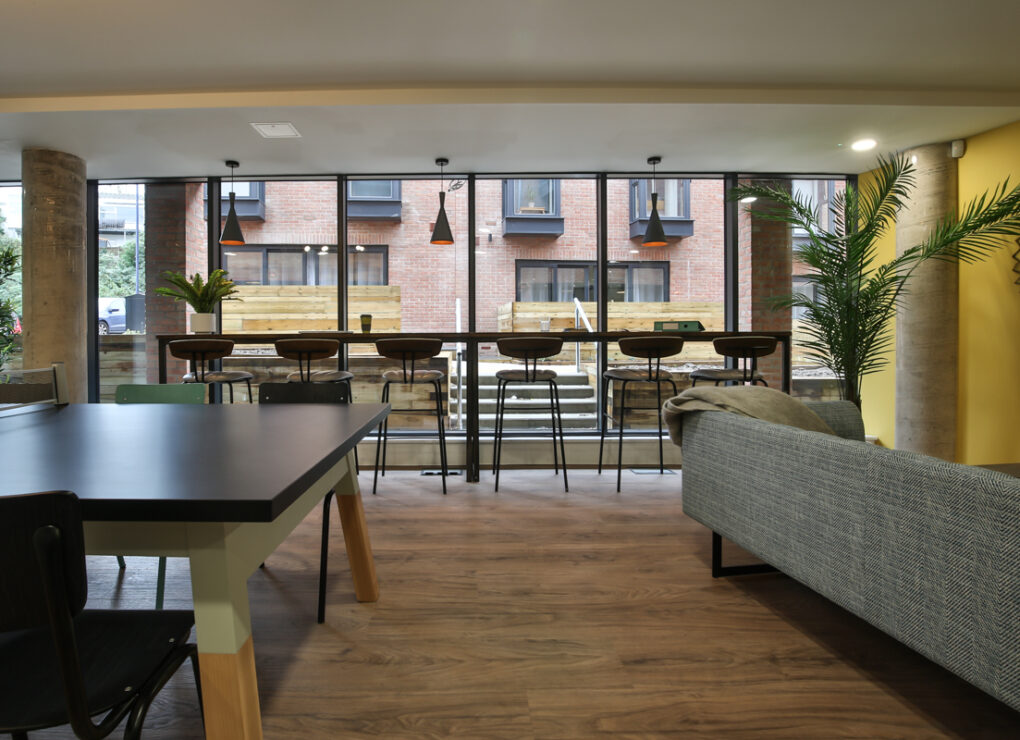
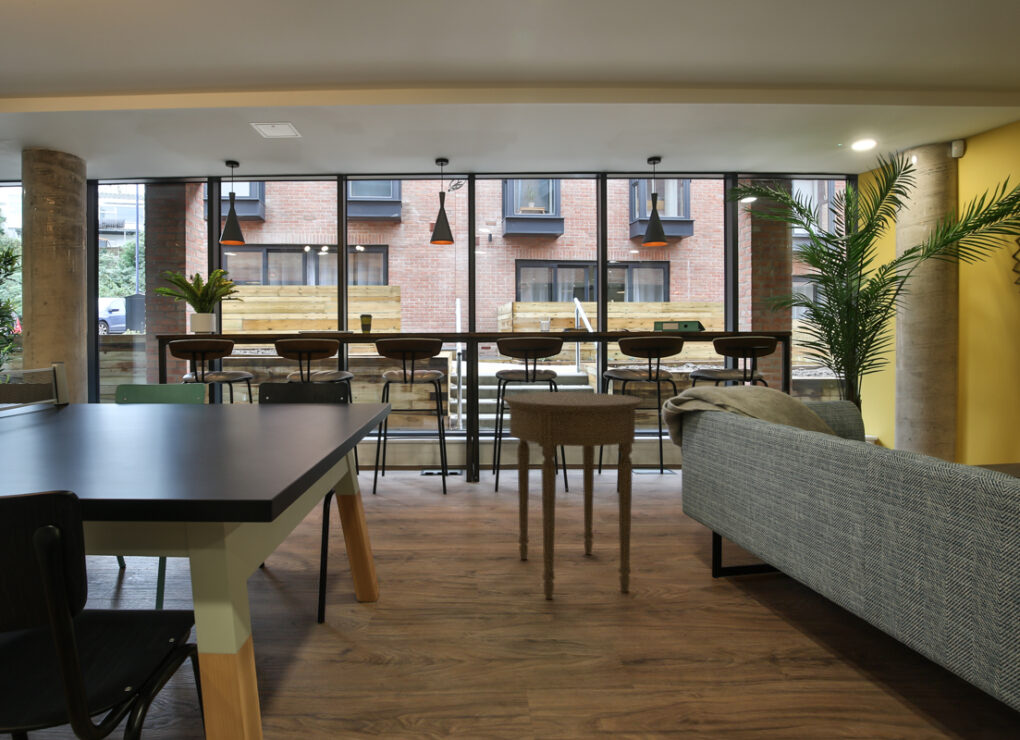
+ side table [502,391,643,600]
